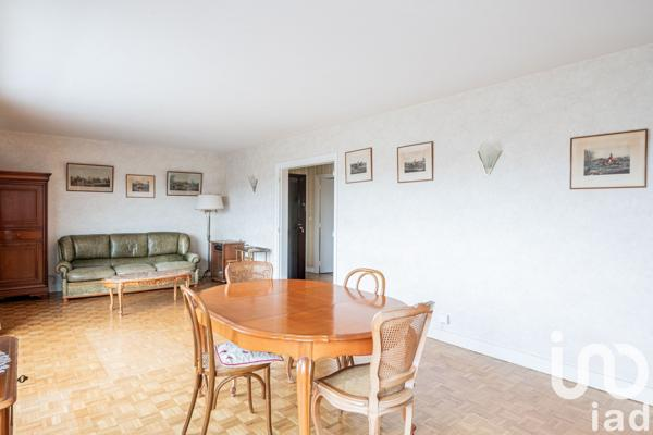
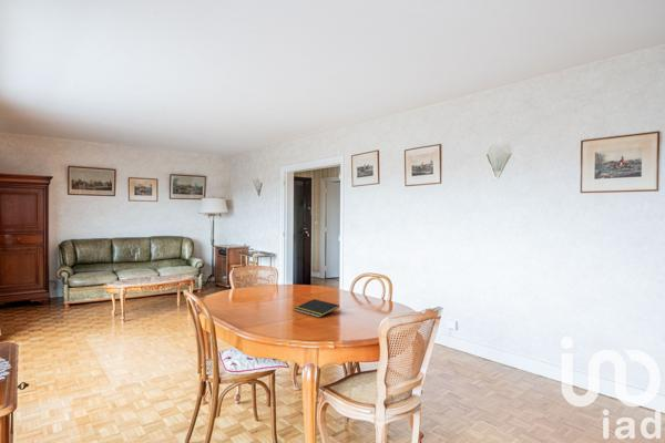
+ notepad [293,298,340,319]
